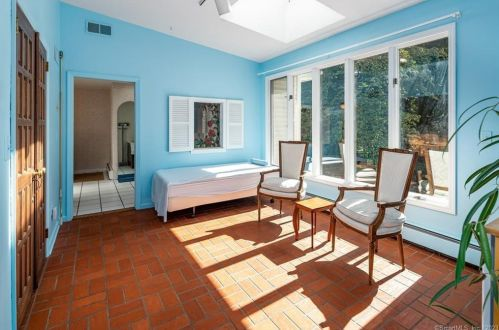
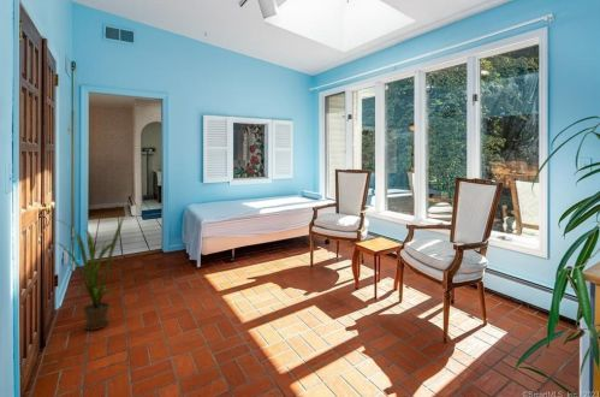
+ house plant [48,215,125,331]
